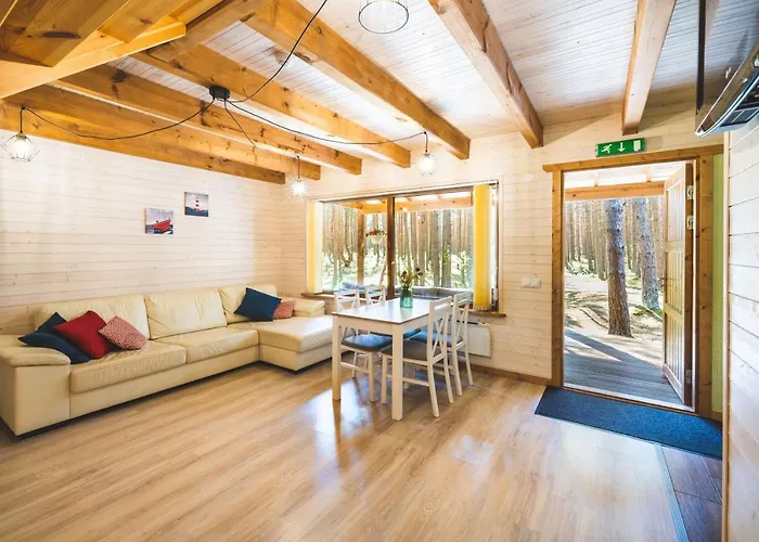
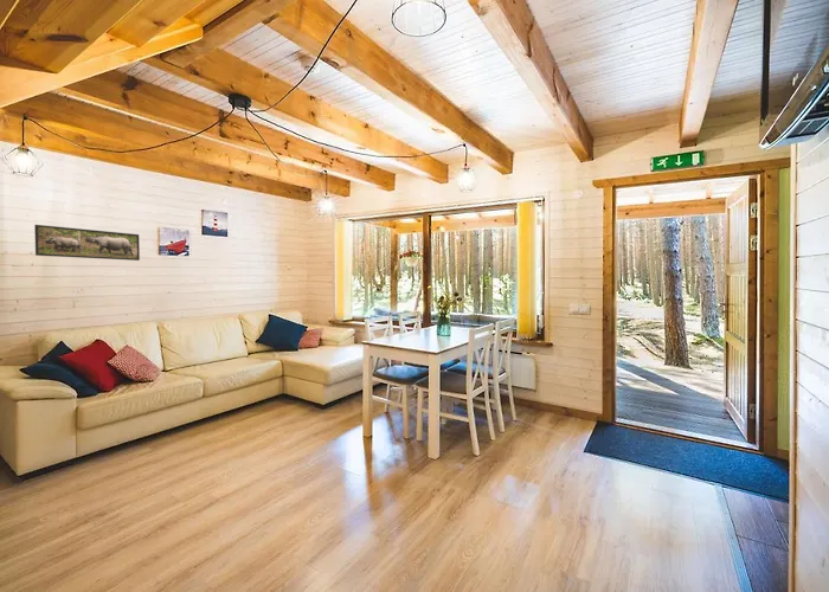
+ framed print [33,224,141,262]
